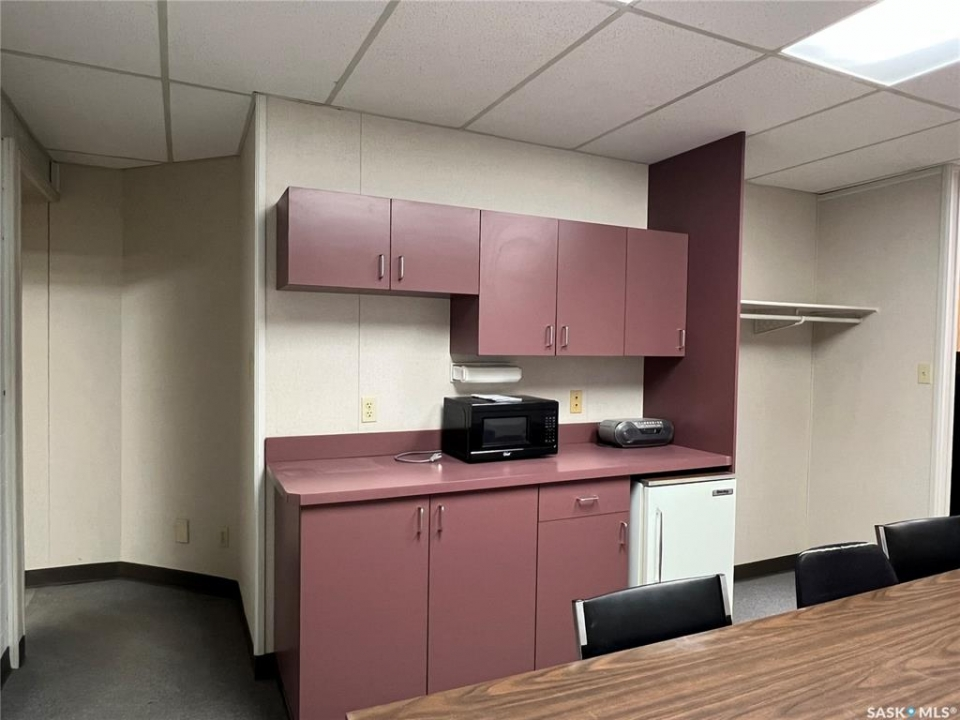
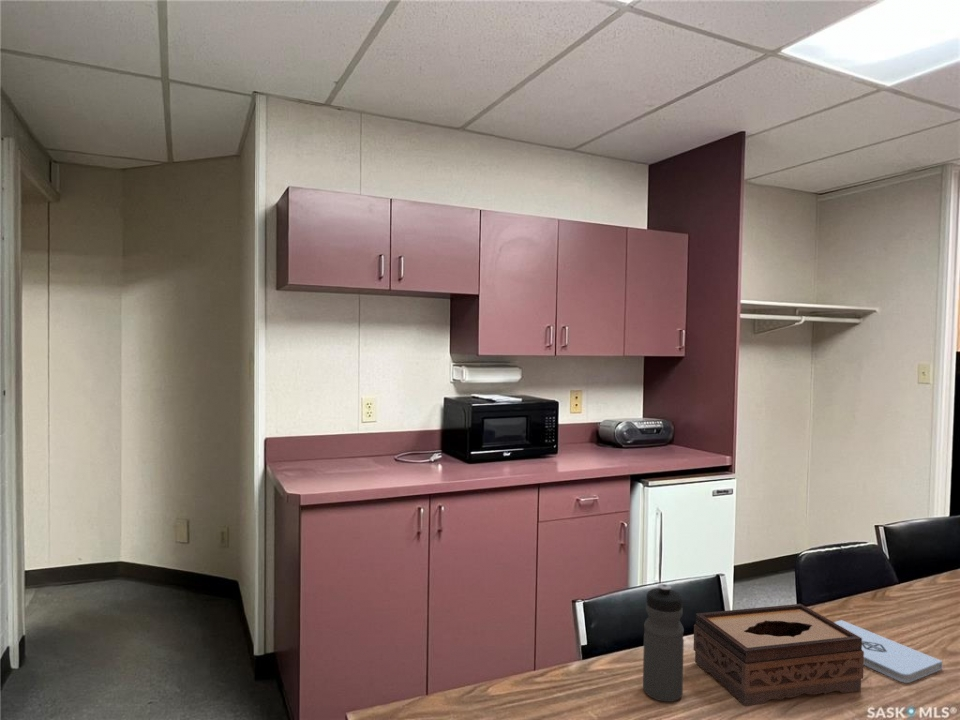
+ notepad [834,619,943,684]
+ water bottle [642,583,685,703]
+ tissue box [693,603,865,707]
